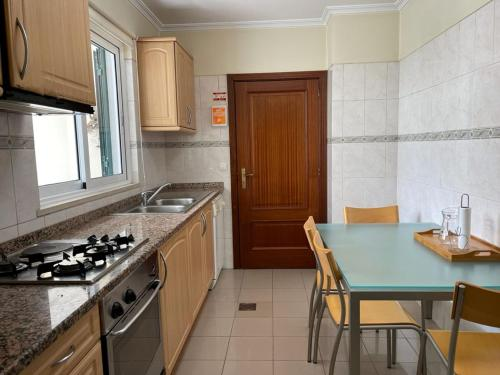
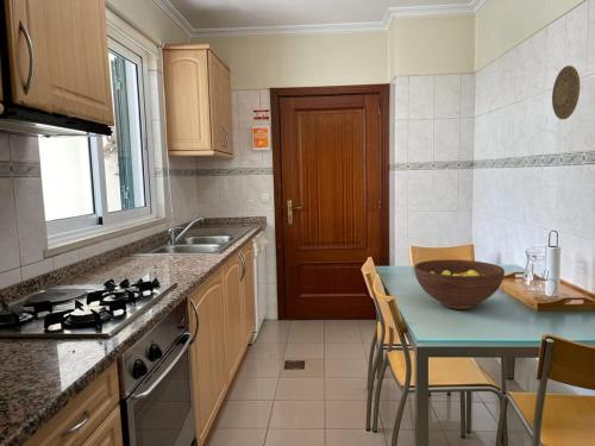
+ decorative plate [551,64,581,120]
+ fruit bowl [413,258,506,310]
